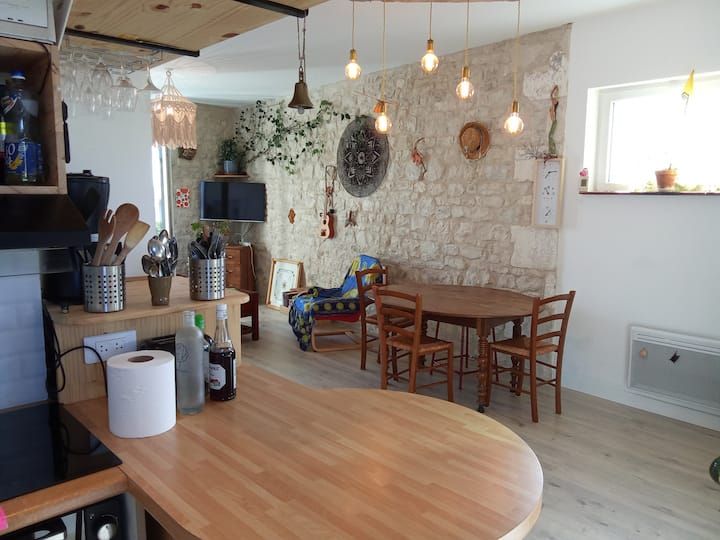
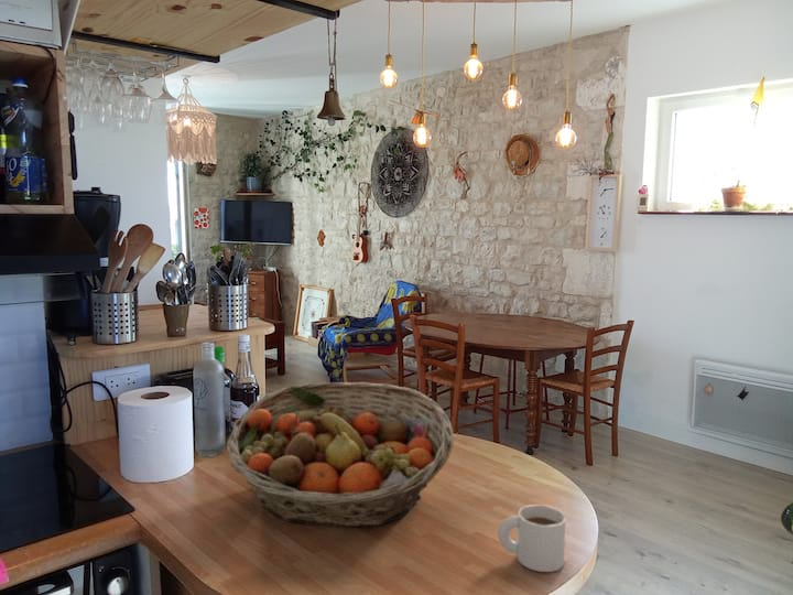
+ fruit basket [226,381,455,528]
+ mug [497,504,566,573]
